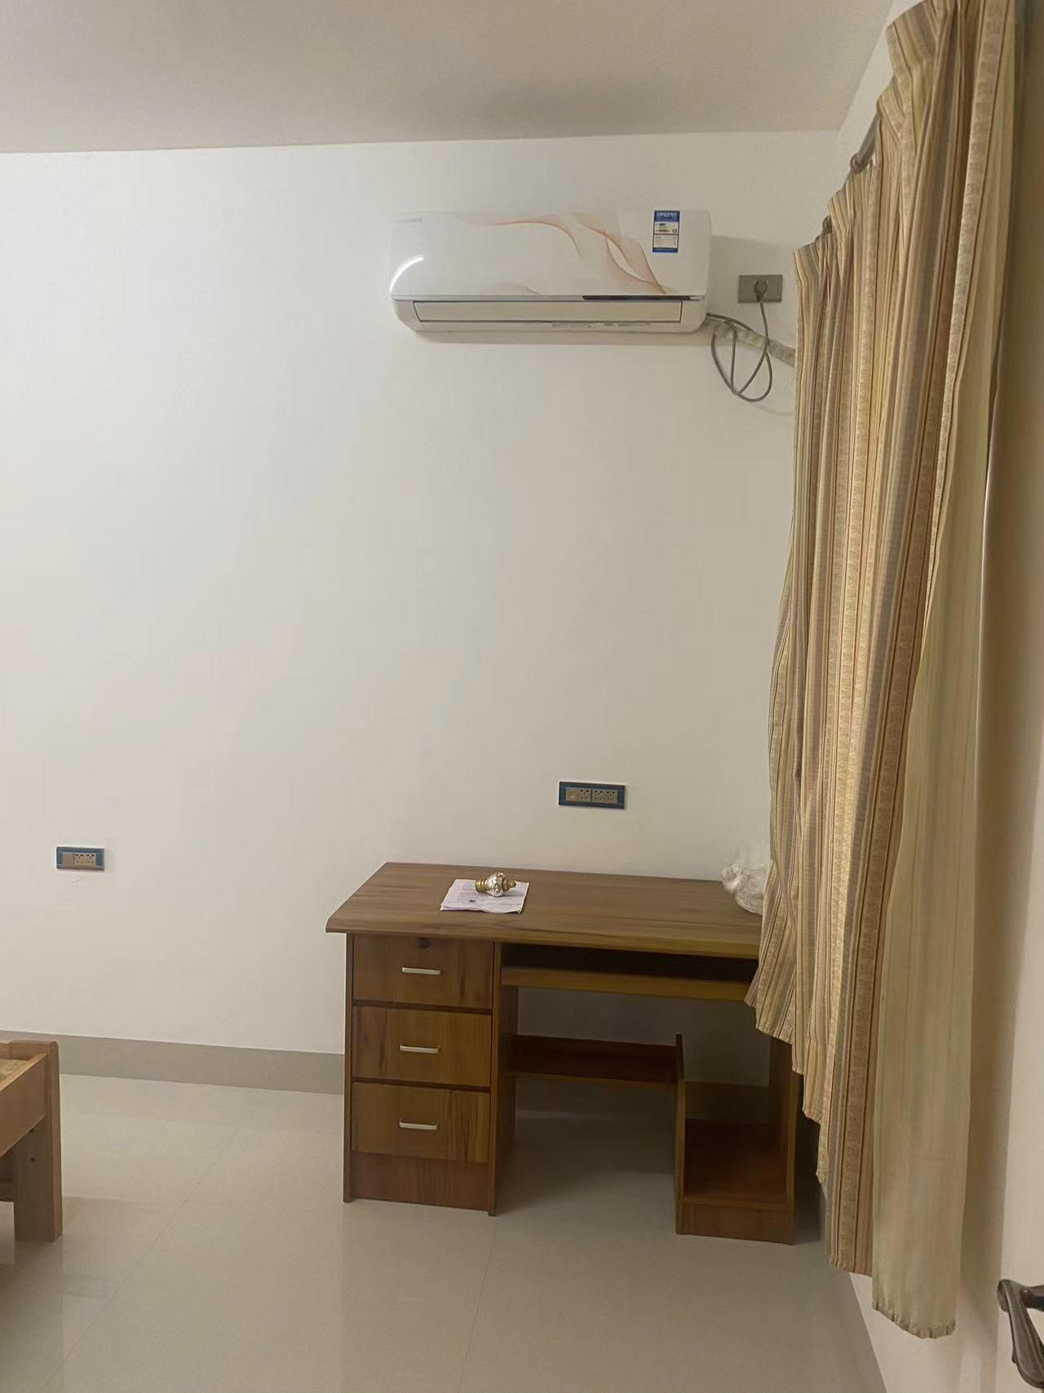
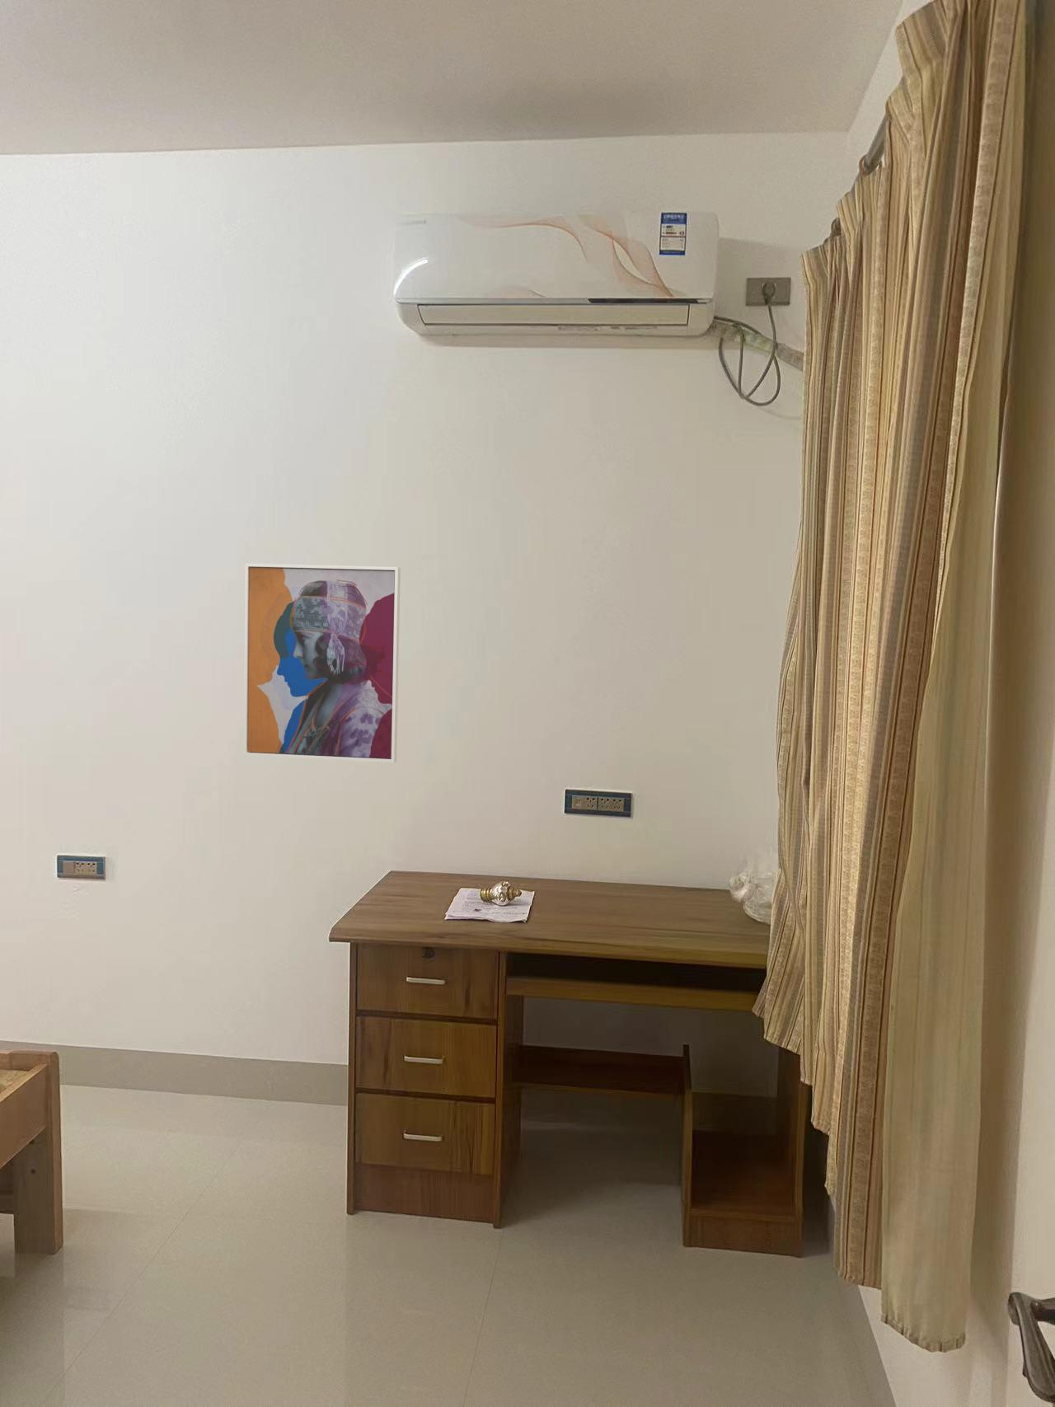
+ wall art [243,563,401,763]
